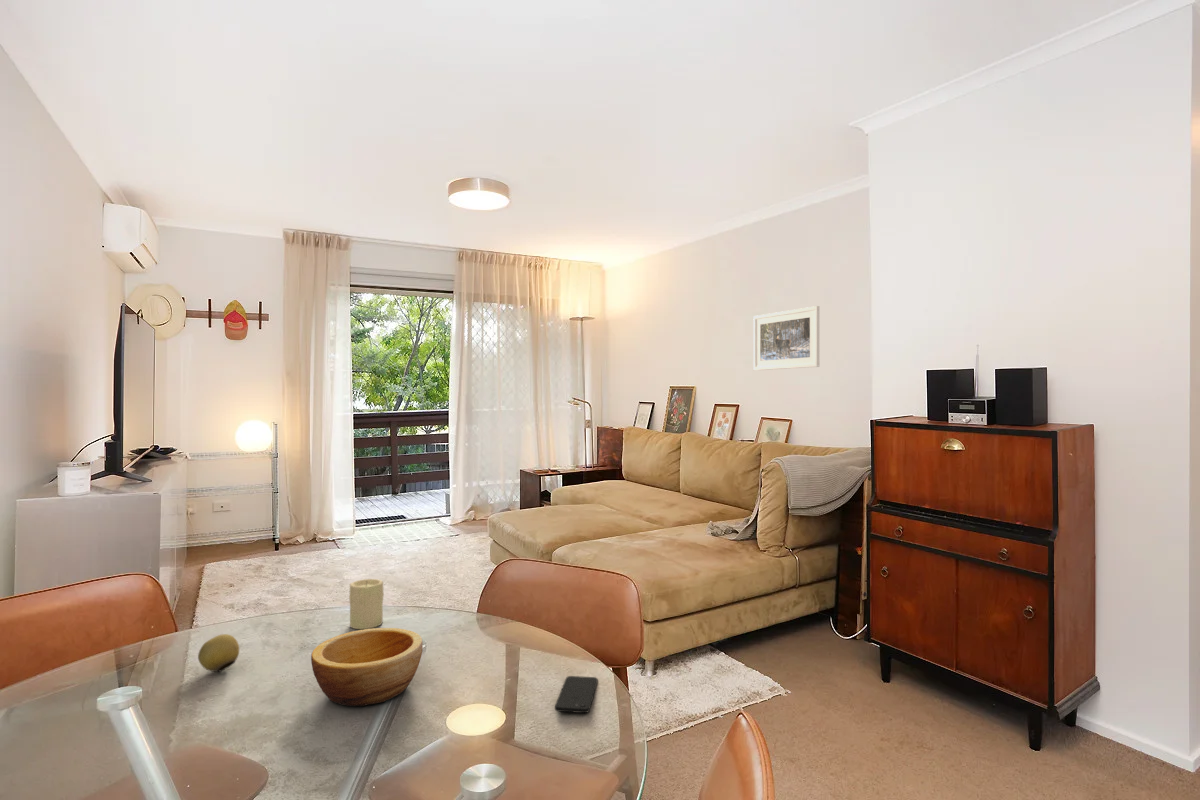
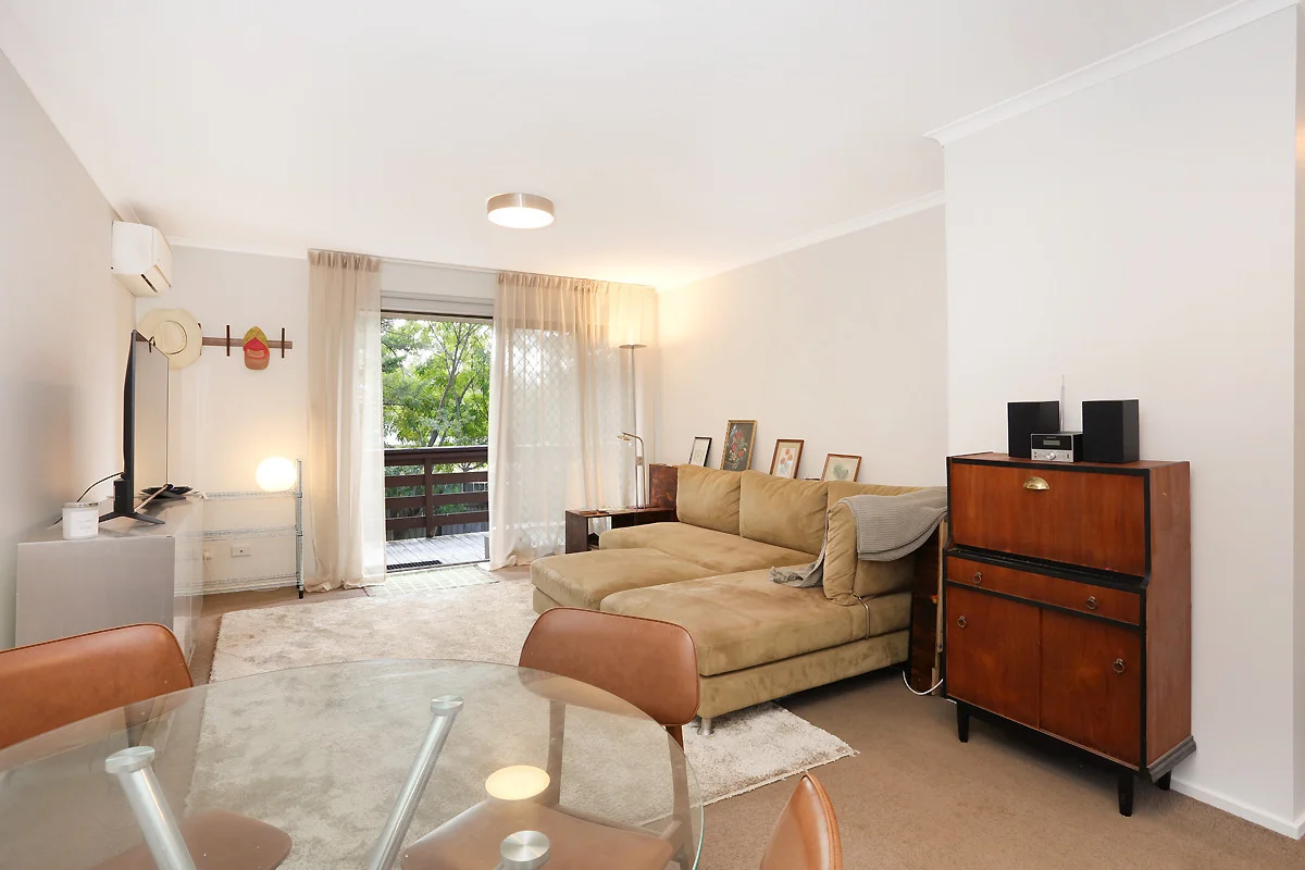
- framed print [752,305,820,371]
- fruit [197,633,240,673]
- bowl [310,627,424,707]
- candle [348,578,385,630]
- smartphone [554,675,599,714]
